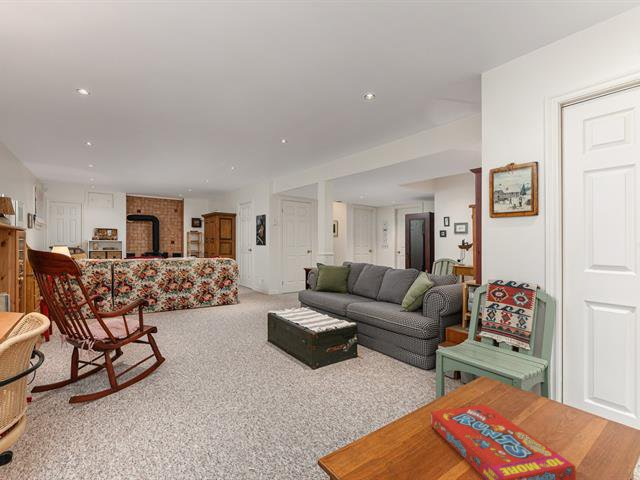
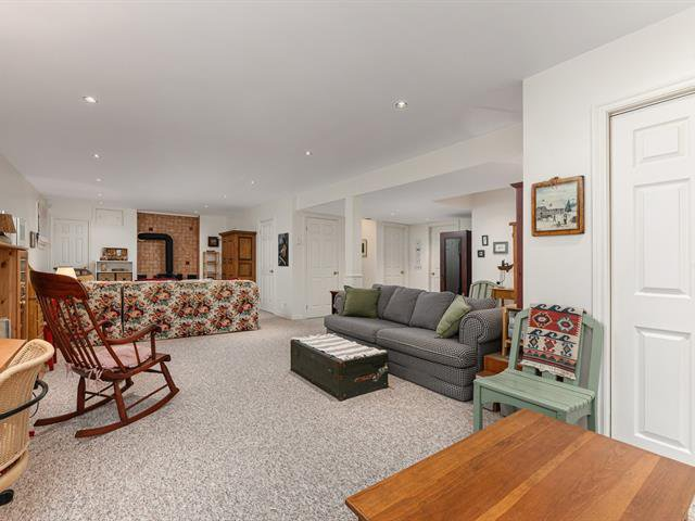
- snack box [430,404,577,480]
